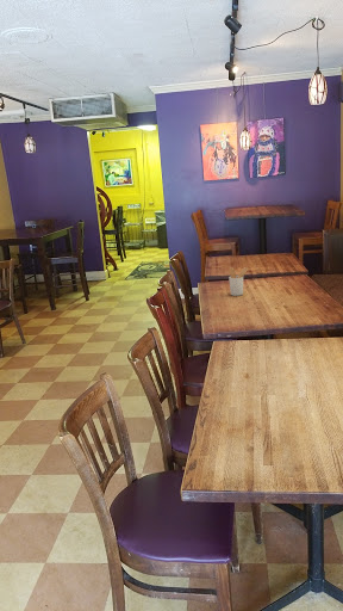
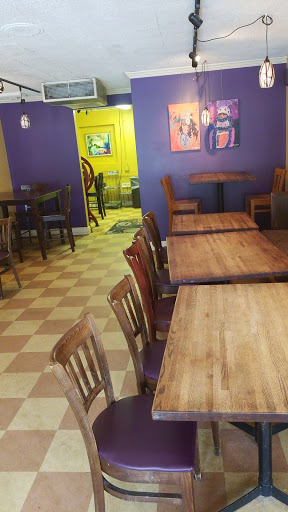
- utensil holder [227,266,249,297]
